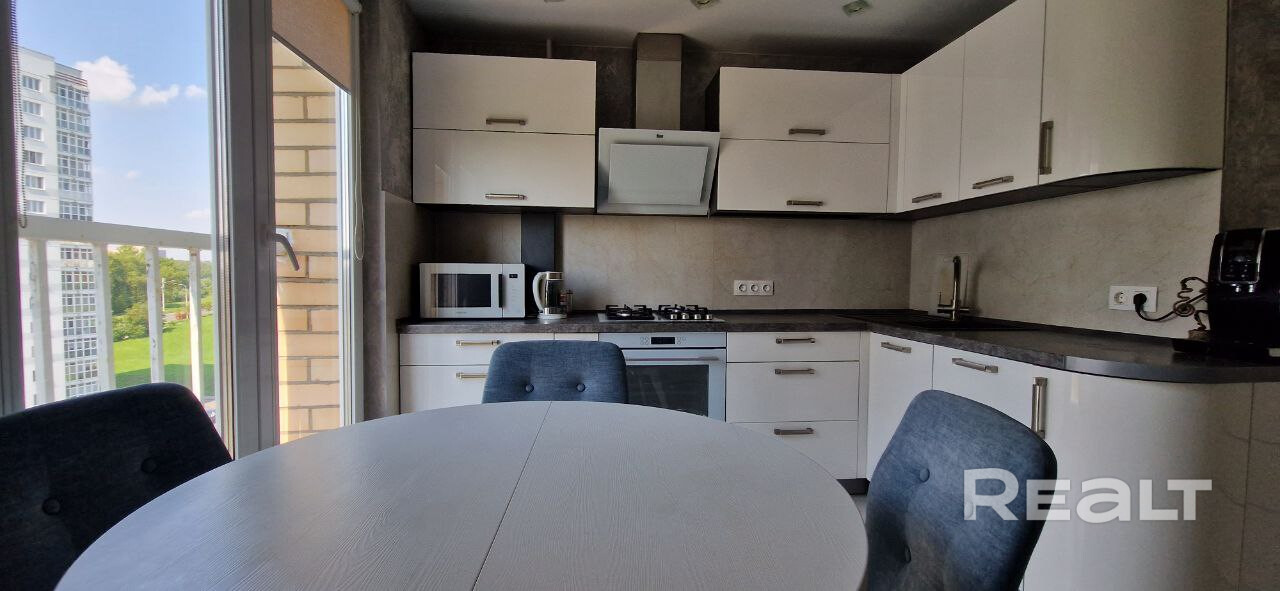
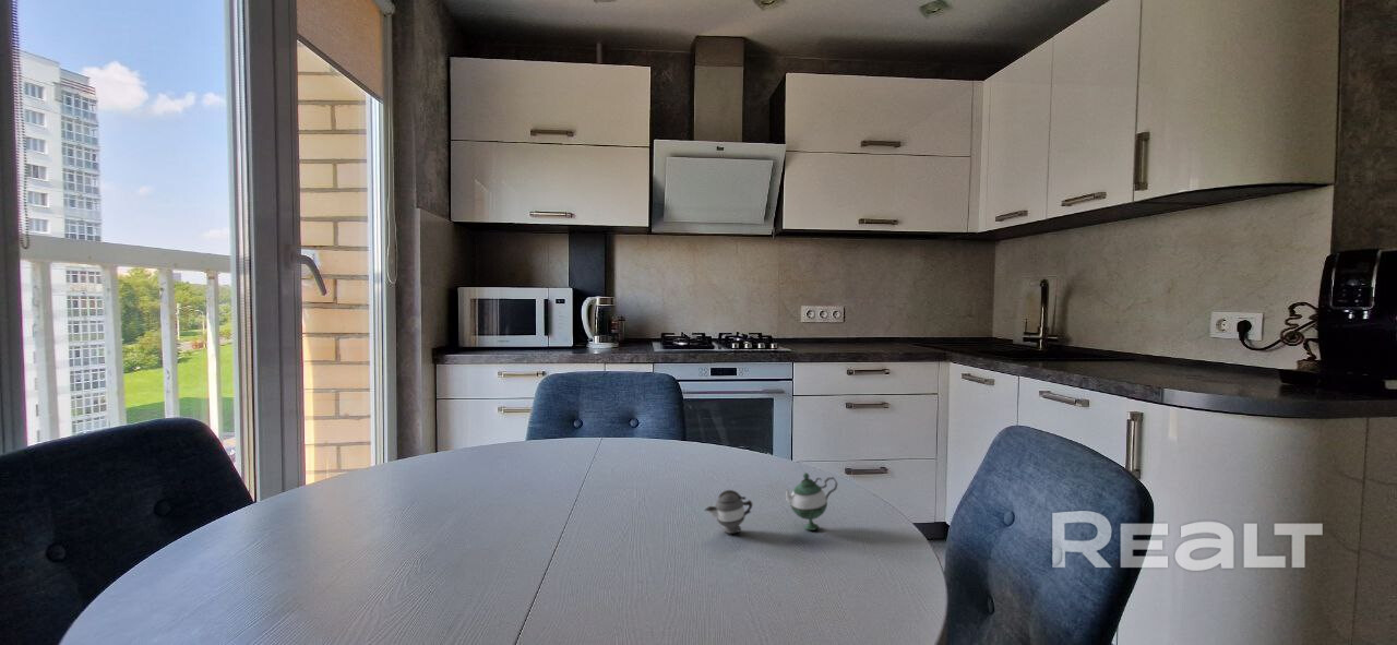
+ teapot [704,471,838,535]
